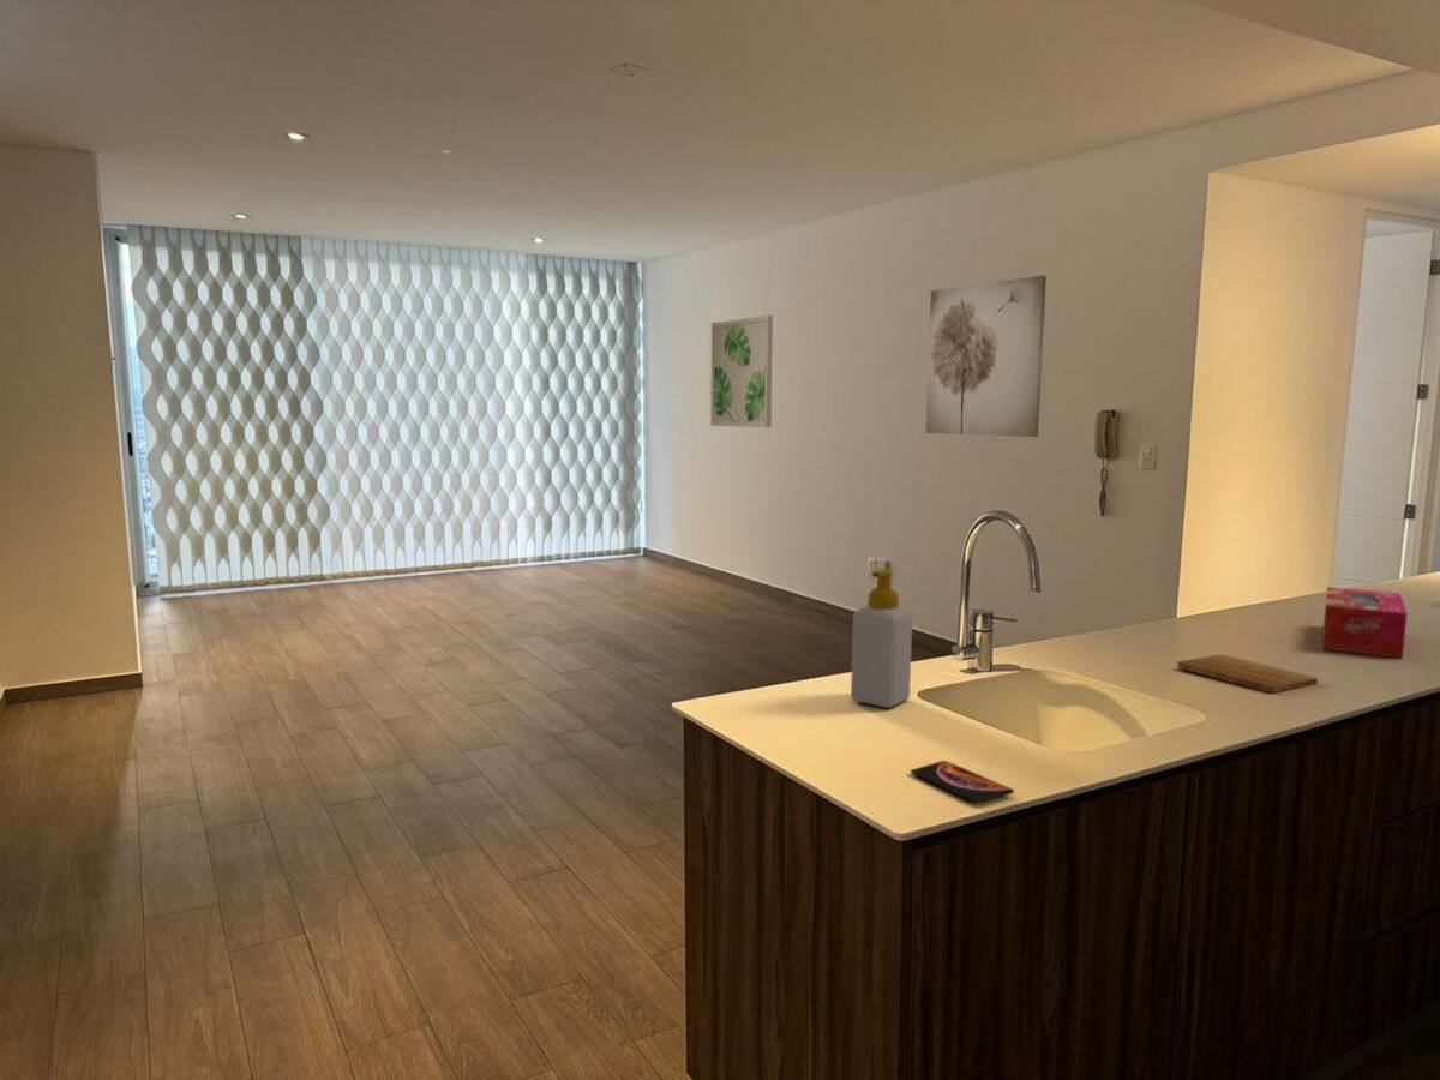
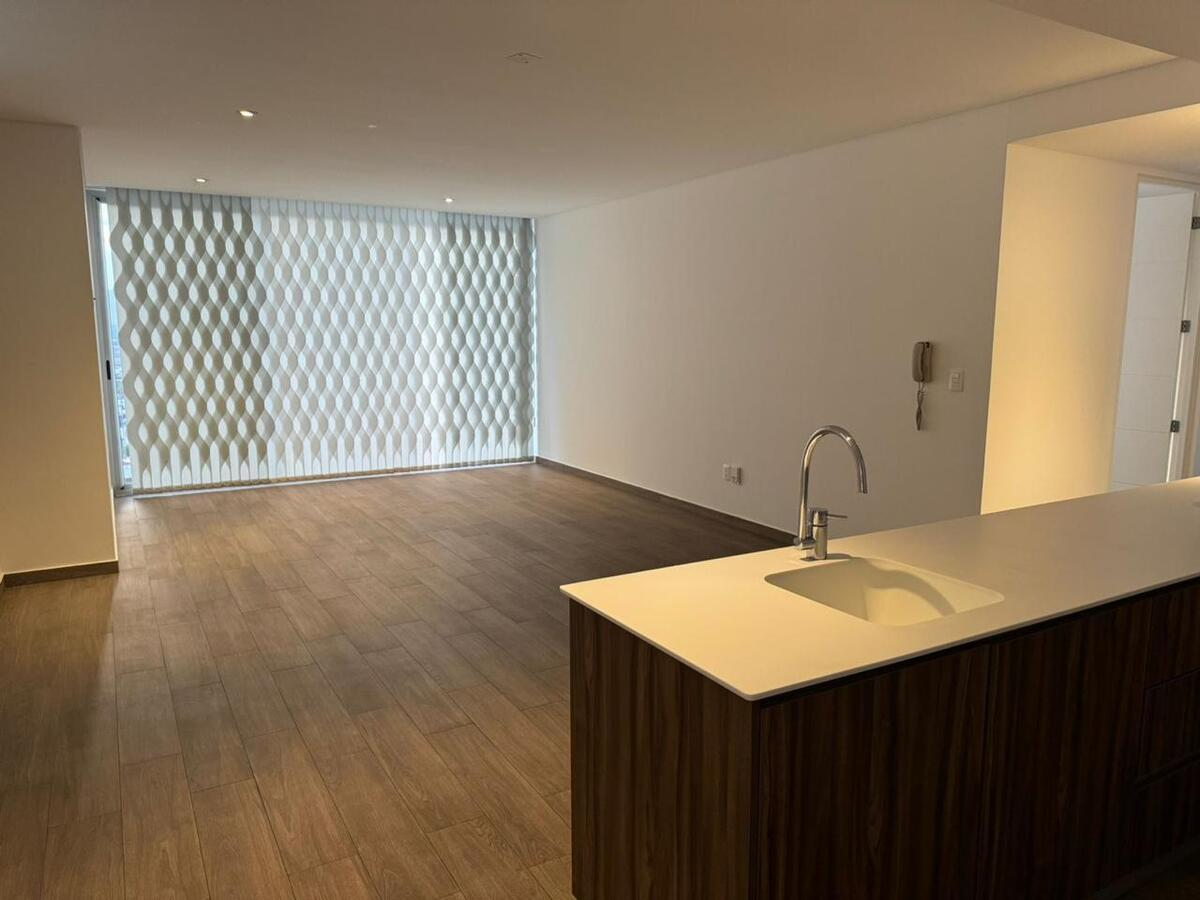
- cutting board [1176,653,1319,694]
- smartphone [910,760,1015,805]
- wall art [925,275,1048,438]
- wall art [709,314,774,428]
- soap bottle [850,568,913,709]
- tissue box [1320,586,1409,659]
